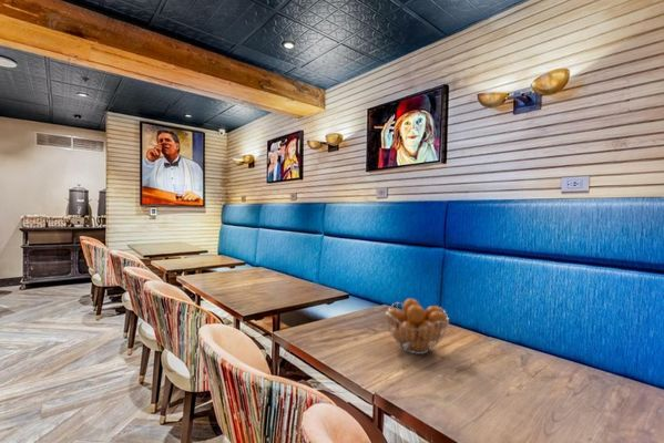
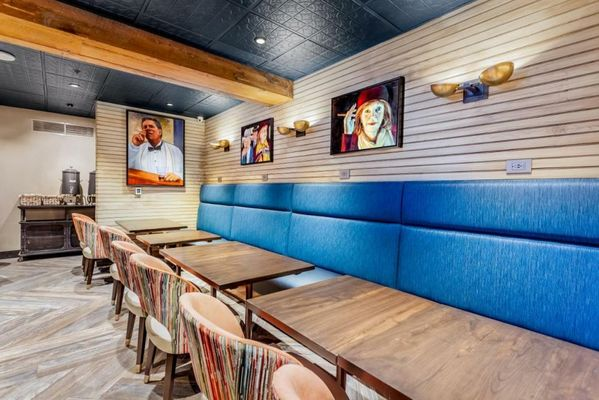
- fruit basket [384,298,450,356]
